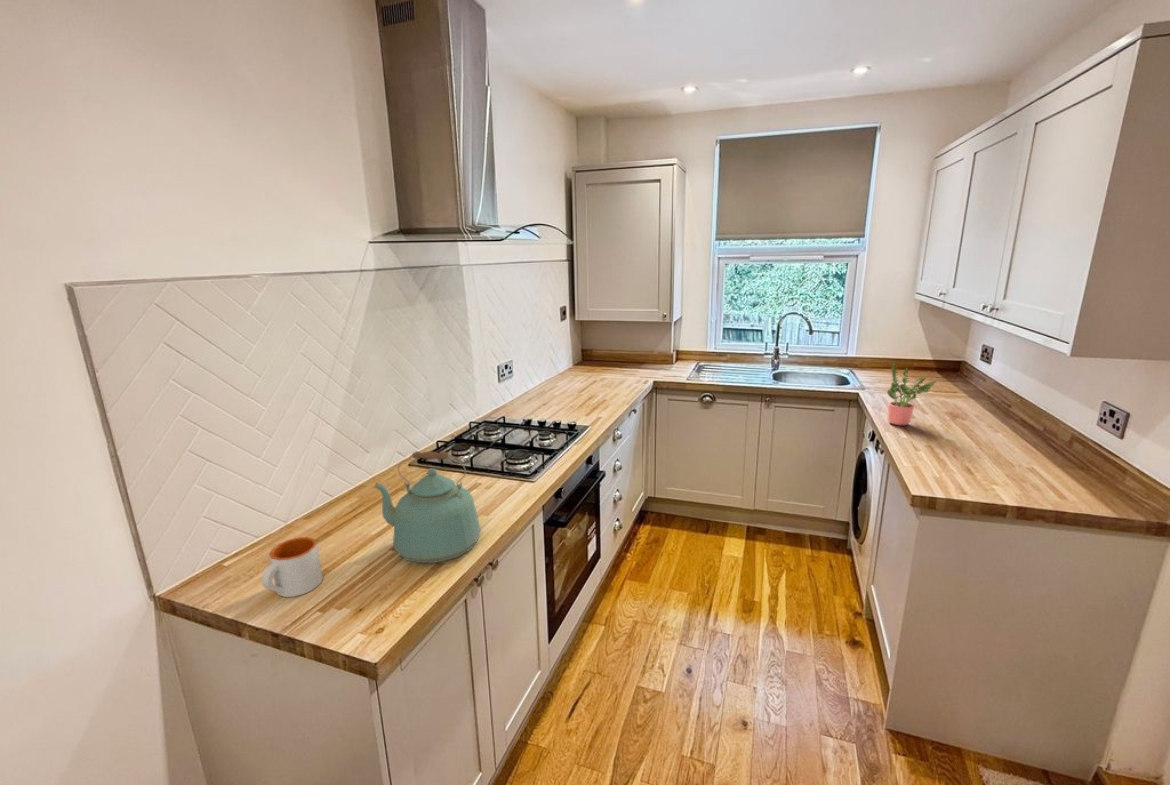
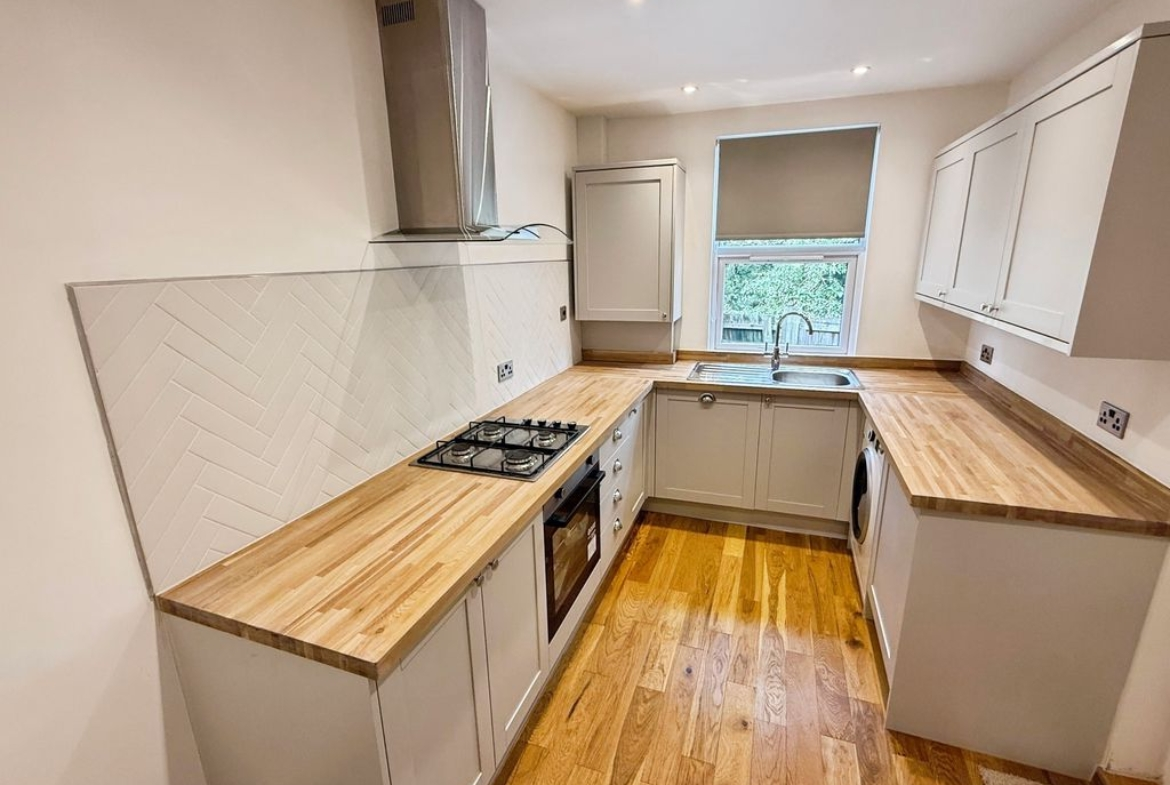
- potted plant [886,363,937,426]
- mug [261,536,324,598]
- kettle [373,450,482,564]
